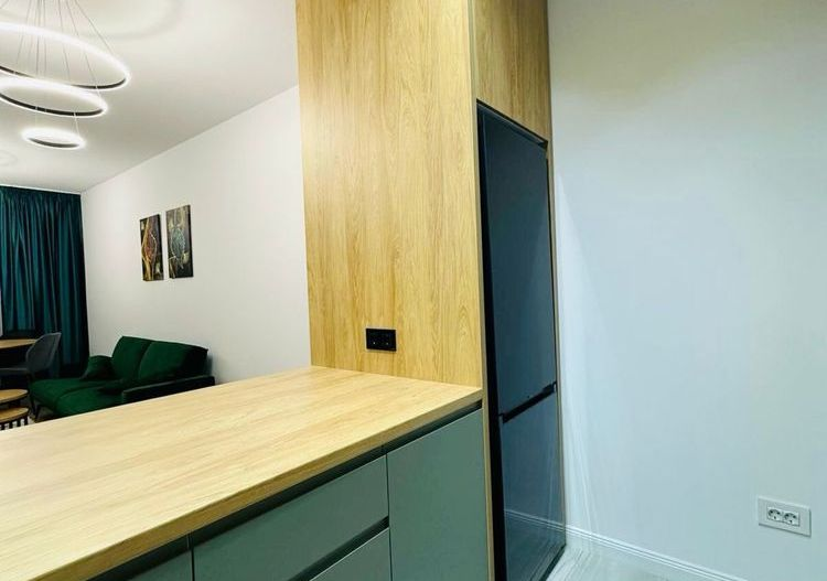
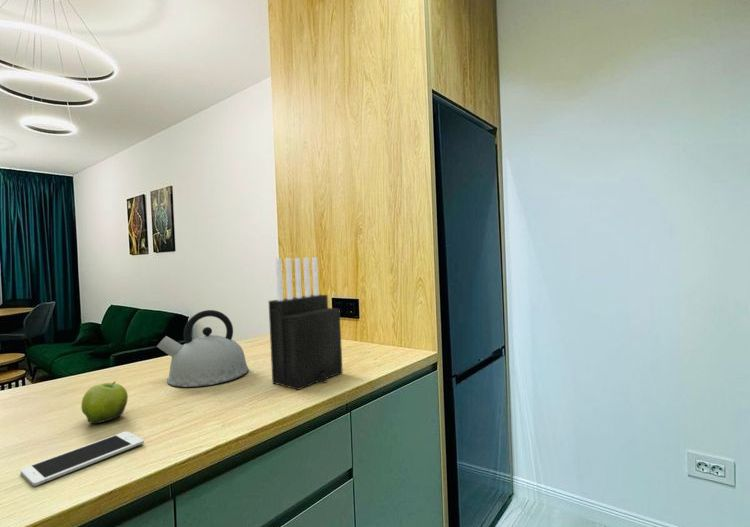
+ knife block [268,256,344,391]
+ fruit [80,381,129,425]
+ kettle [156,309,249,388]
+ cell phone [20,430,145,487]
